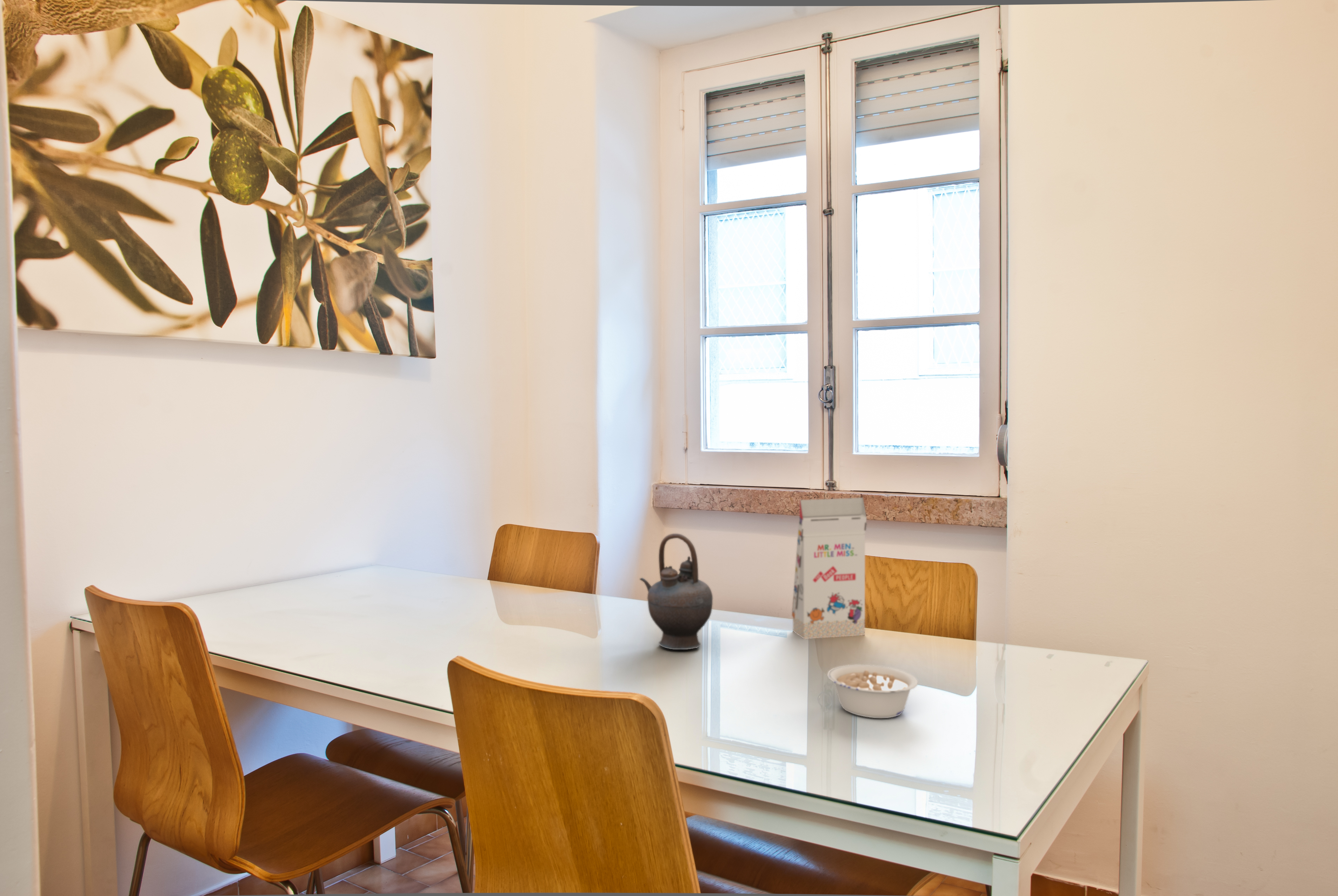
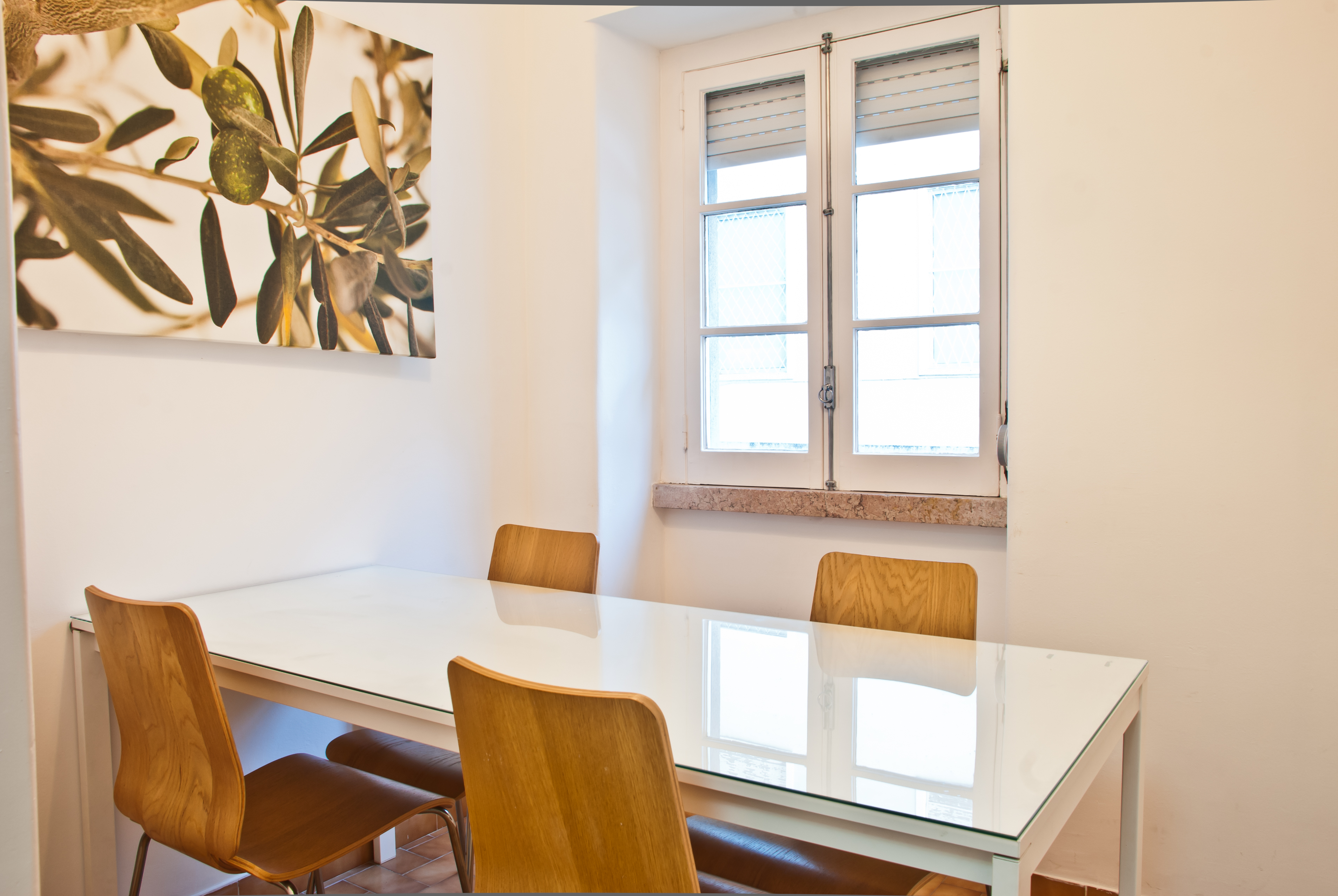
- teapot [639,533,713,650]
- gift box [791,497,867,639]
- legume [827,664,918,718]
